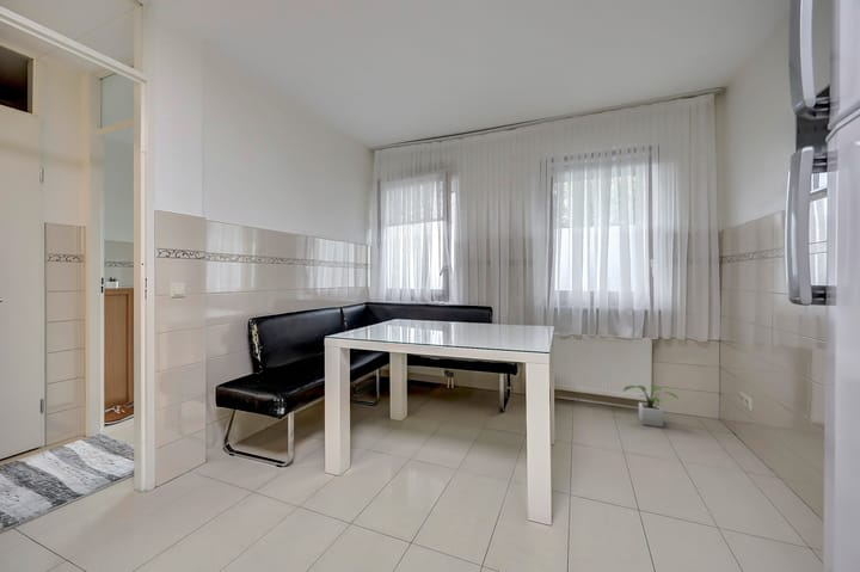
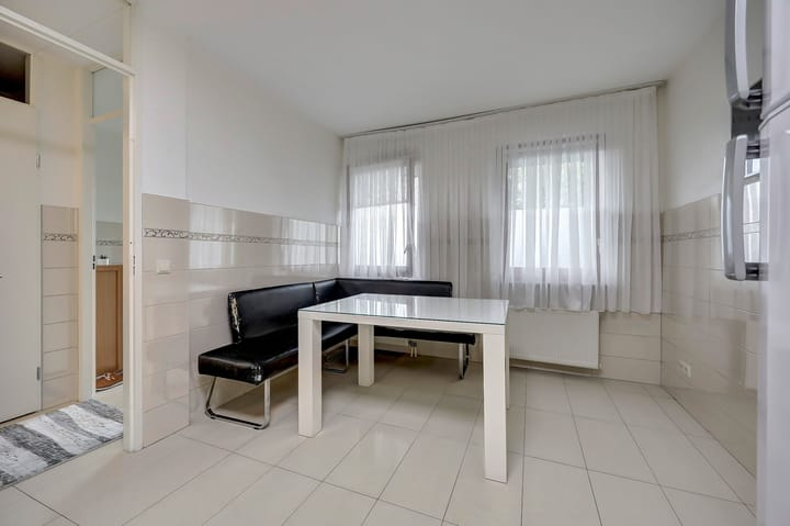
- potted plant [622,385,678,429]
